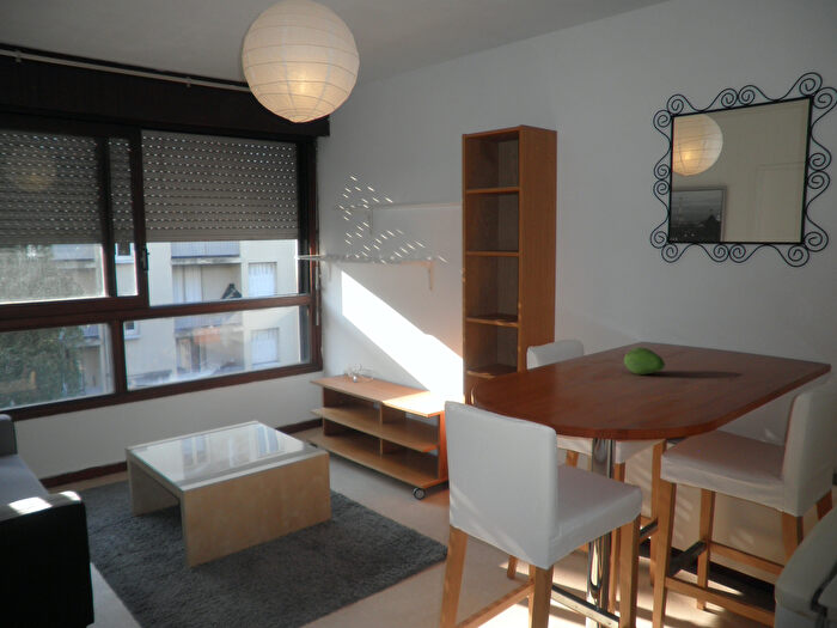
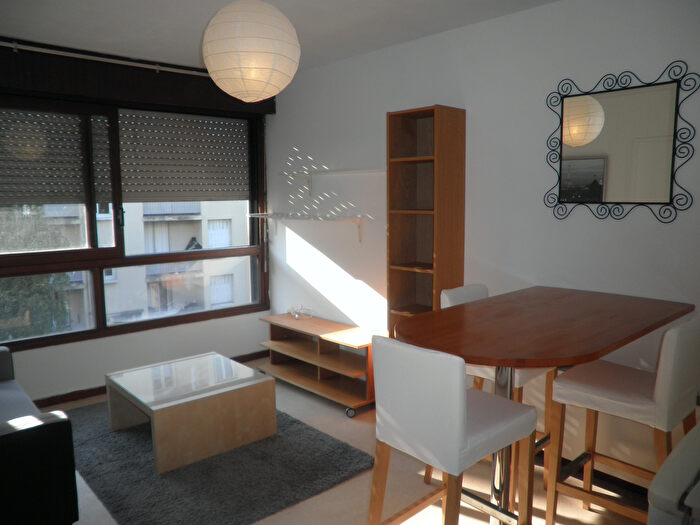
- fruit [623,347,666,376]
